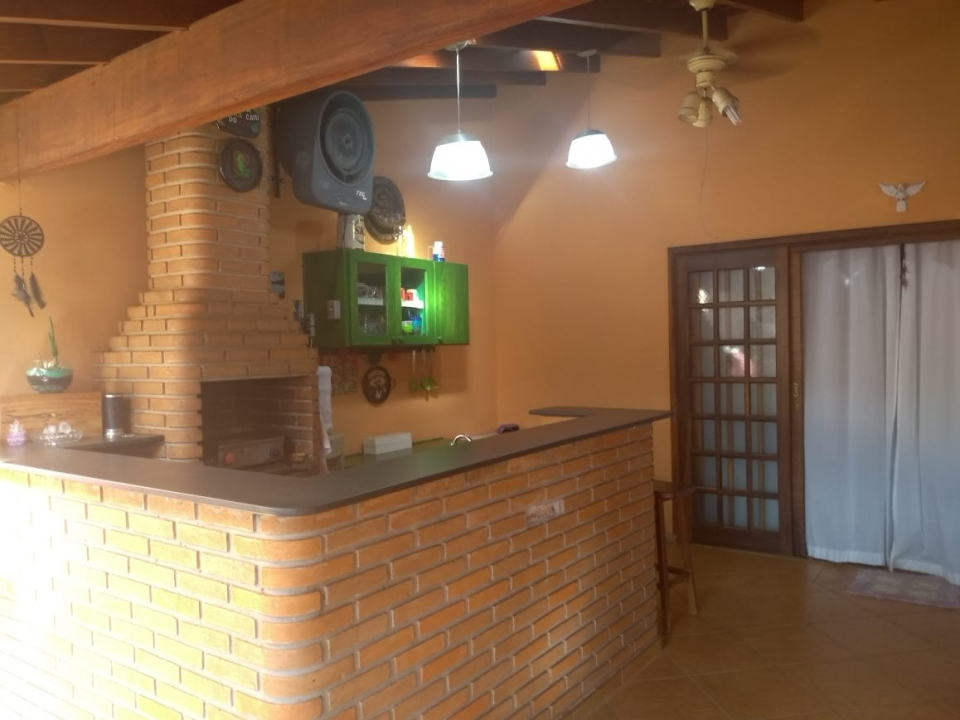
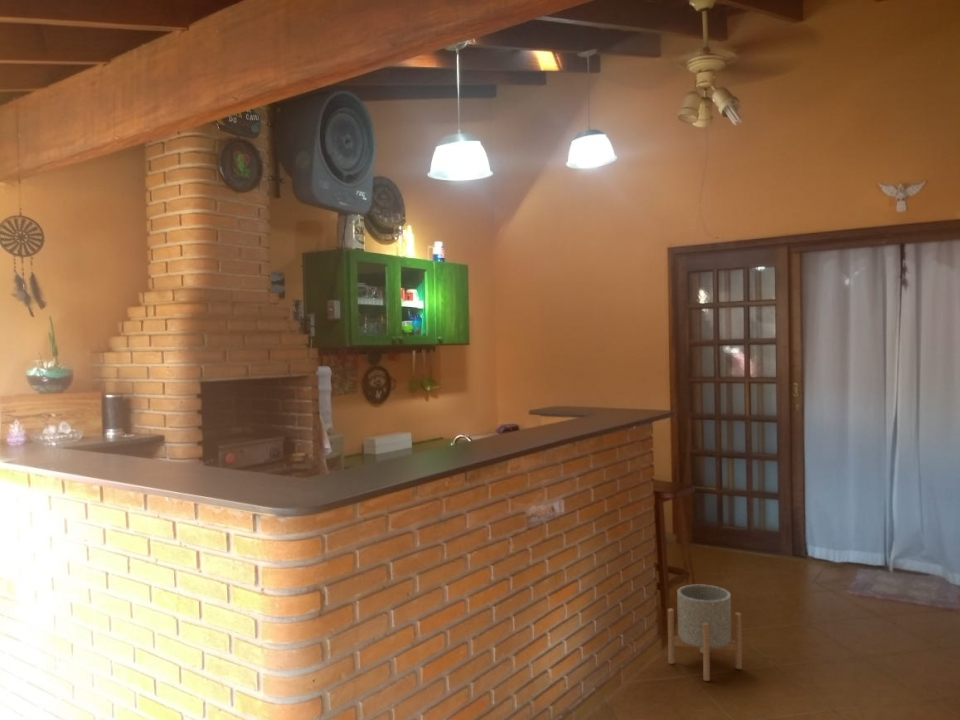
+ planter [667,584,743,682]
